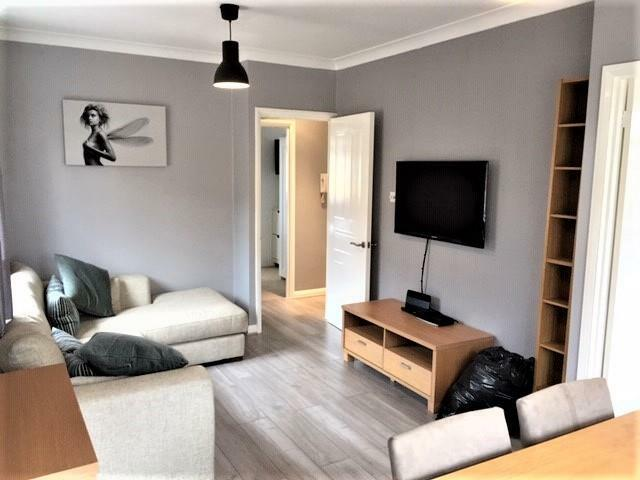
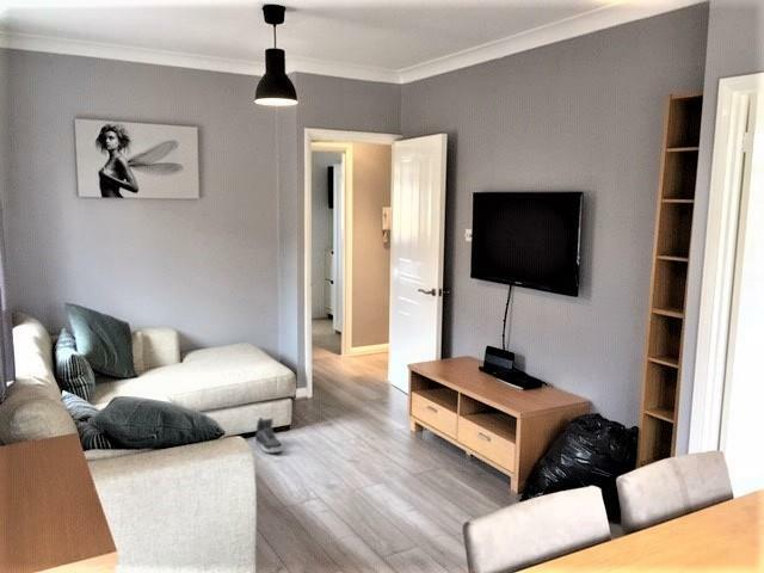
+ sneaker [253,417,284,454]
